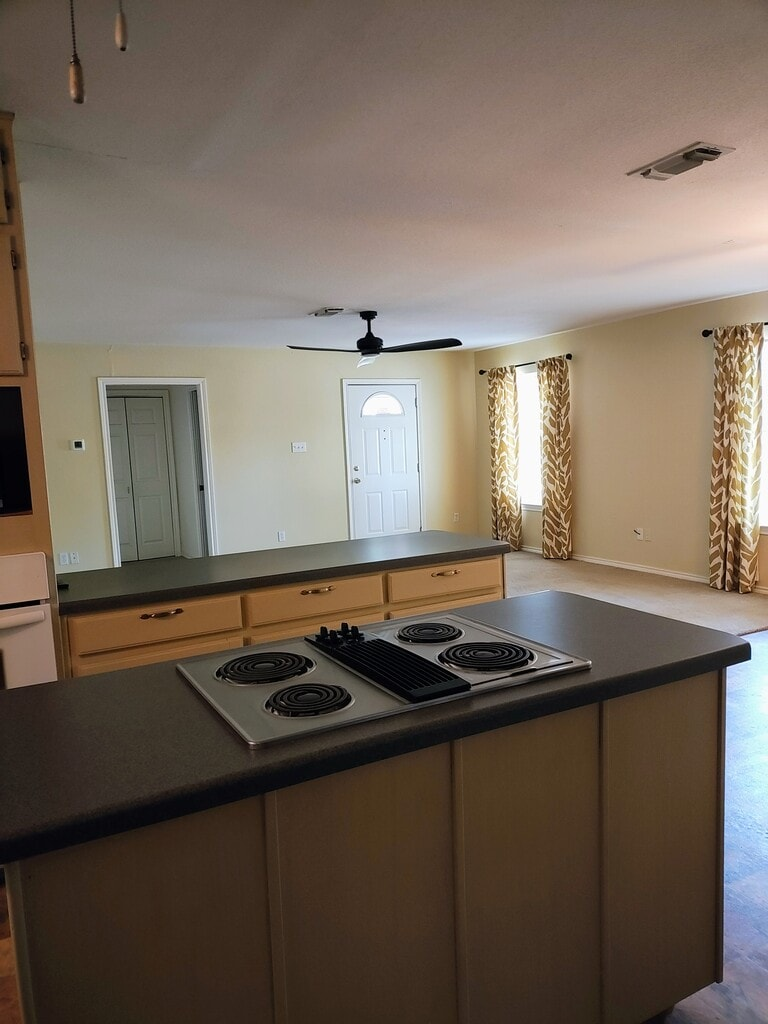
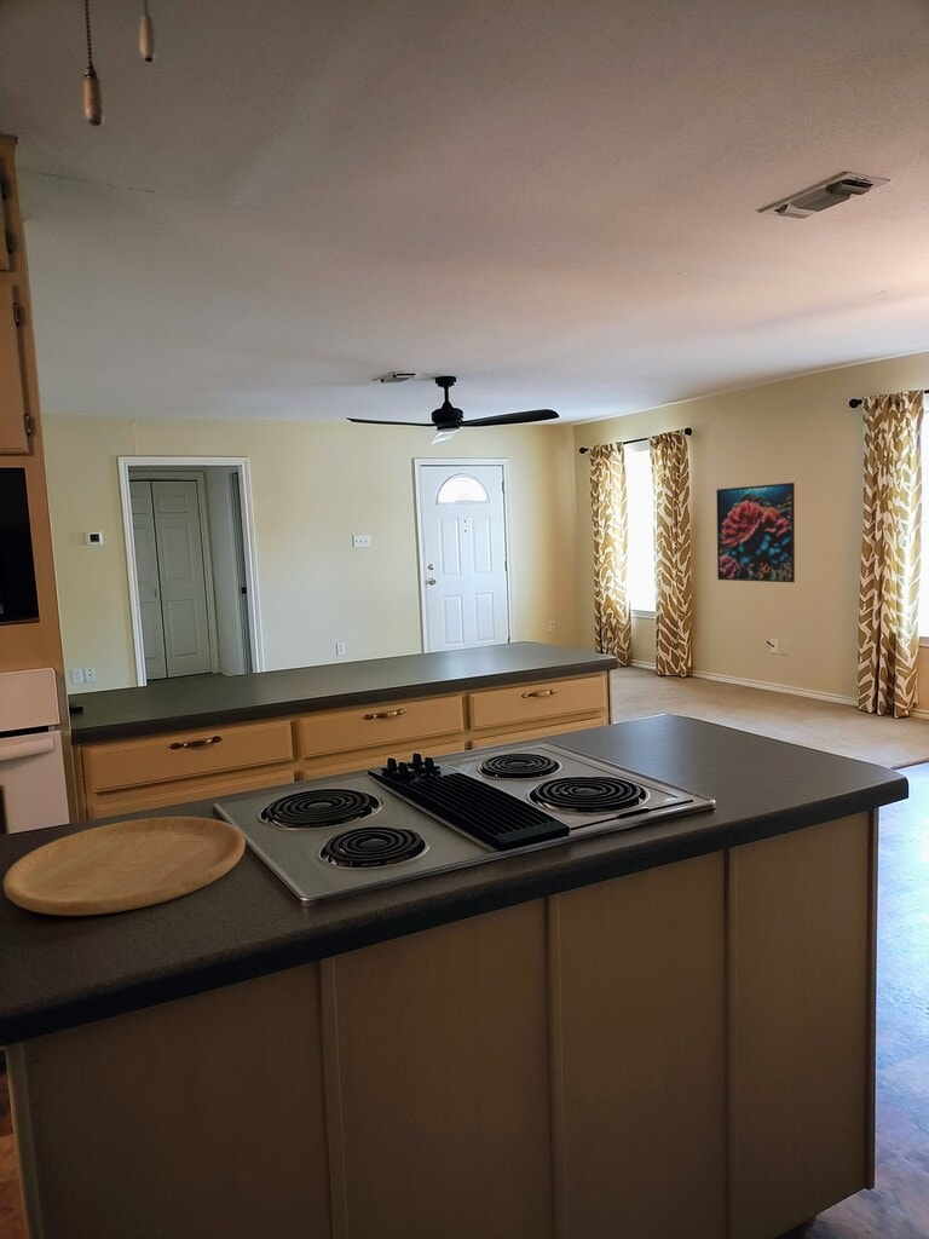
+ cutting board [2,816,247,917]
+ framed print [715,482,796,583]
